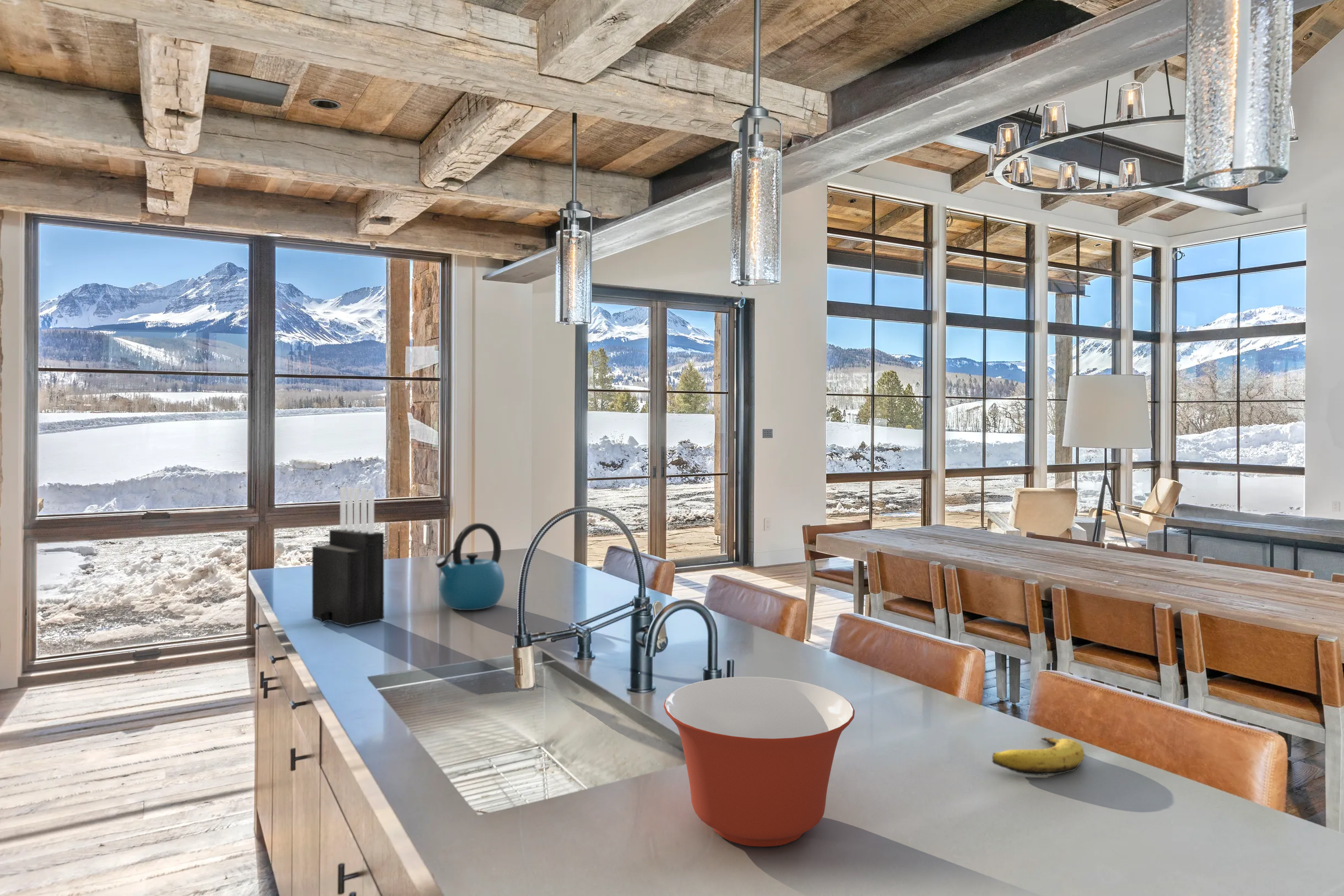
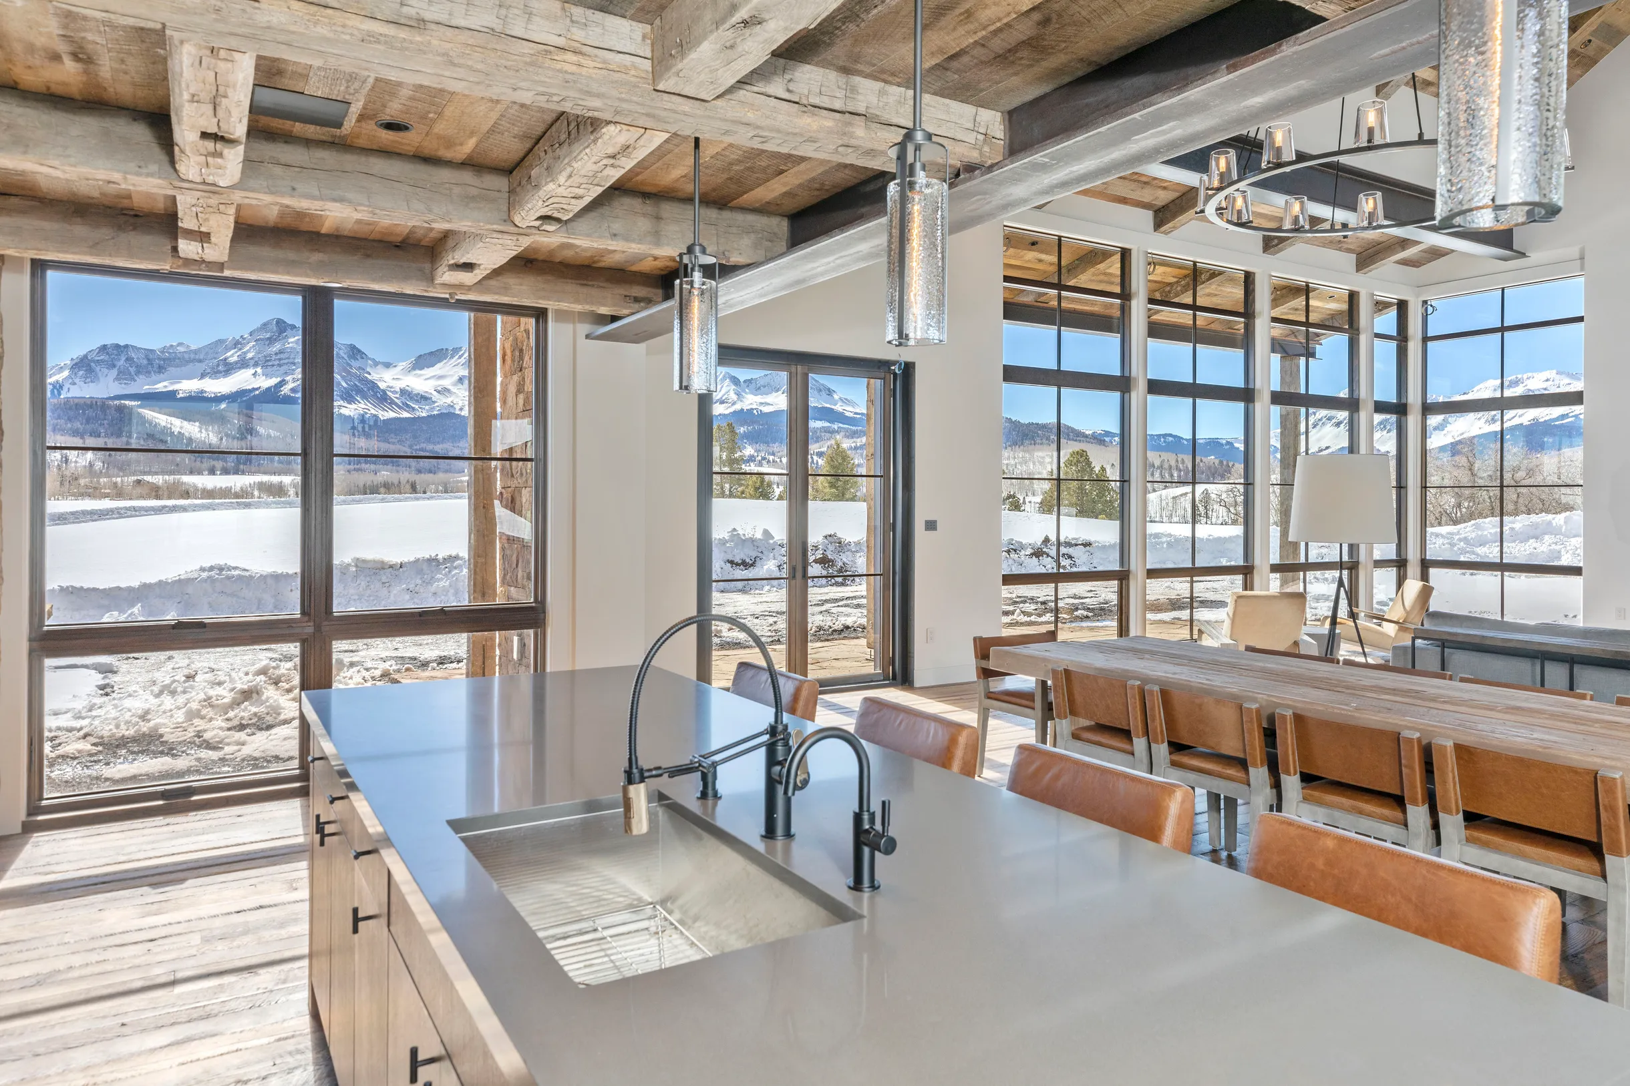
- kettle [435,523,505,611]
- knife block [312,487,384,627]
- banana [991,737,1085,776]
- mixing bowl [663,676,855,847]
